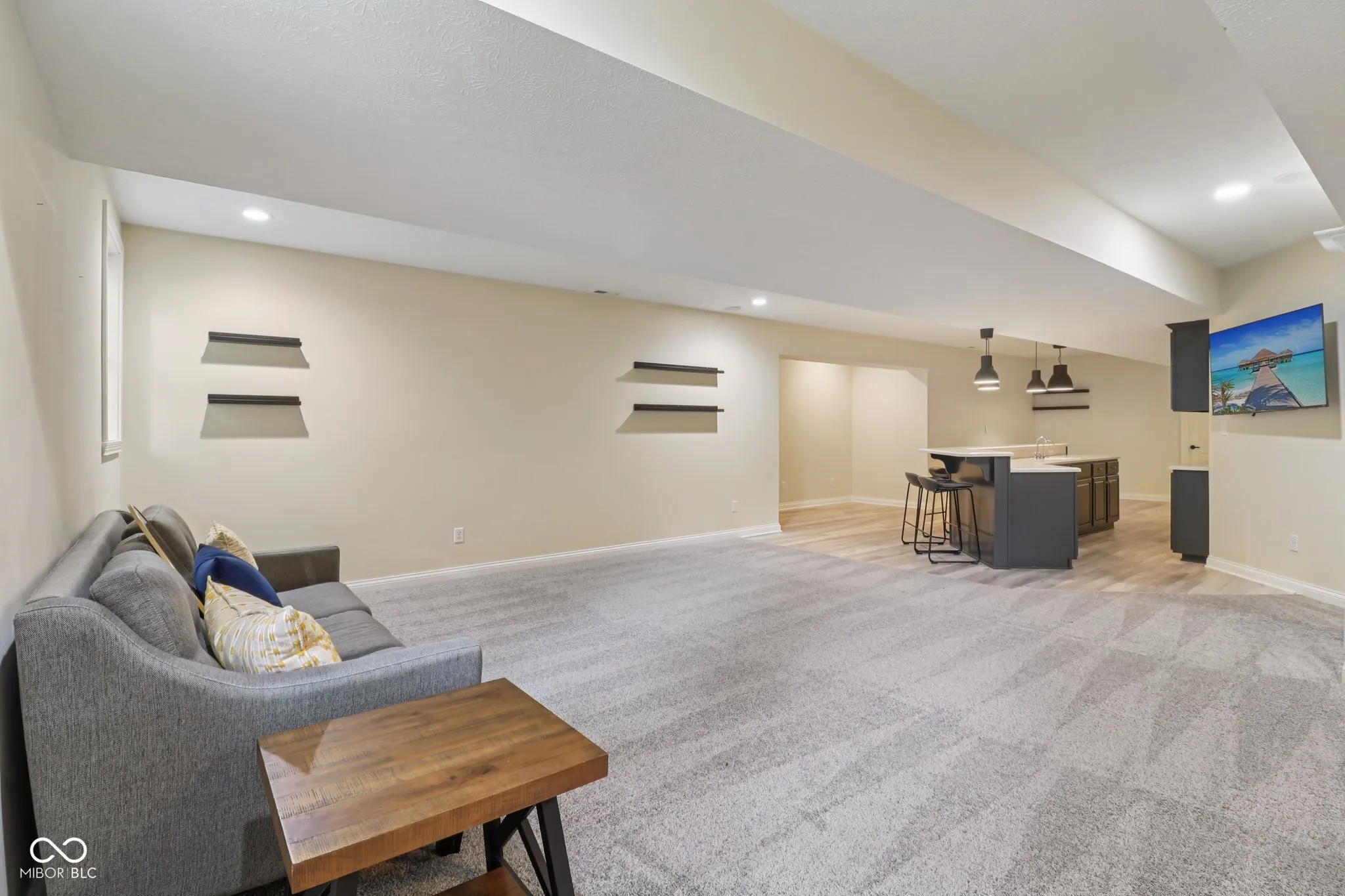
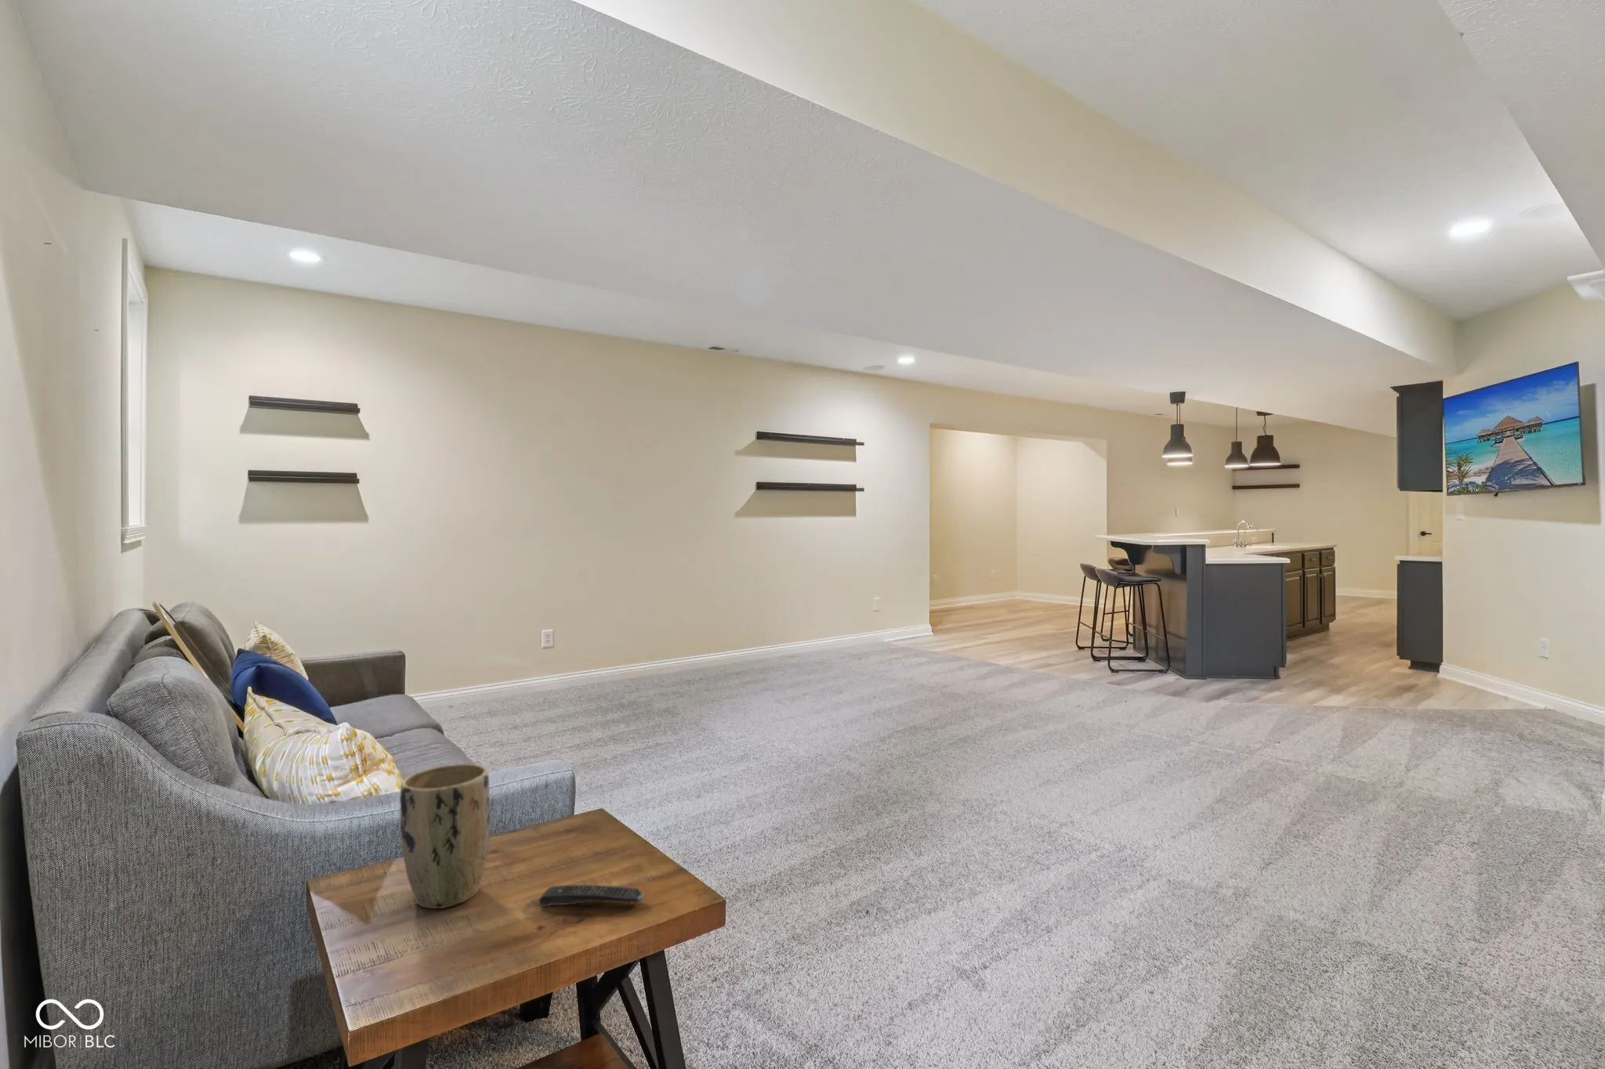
+ plant pot [399,762,492,909]
+ remote control [538,884,644,908]
